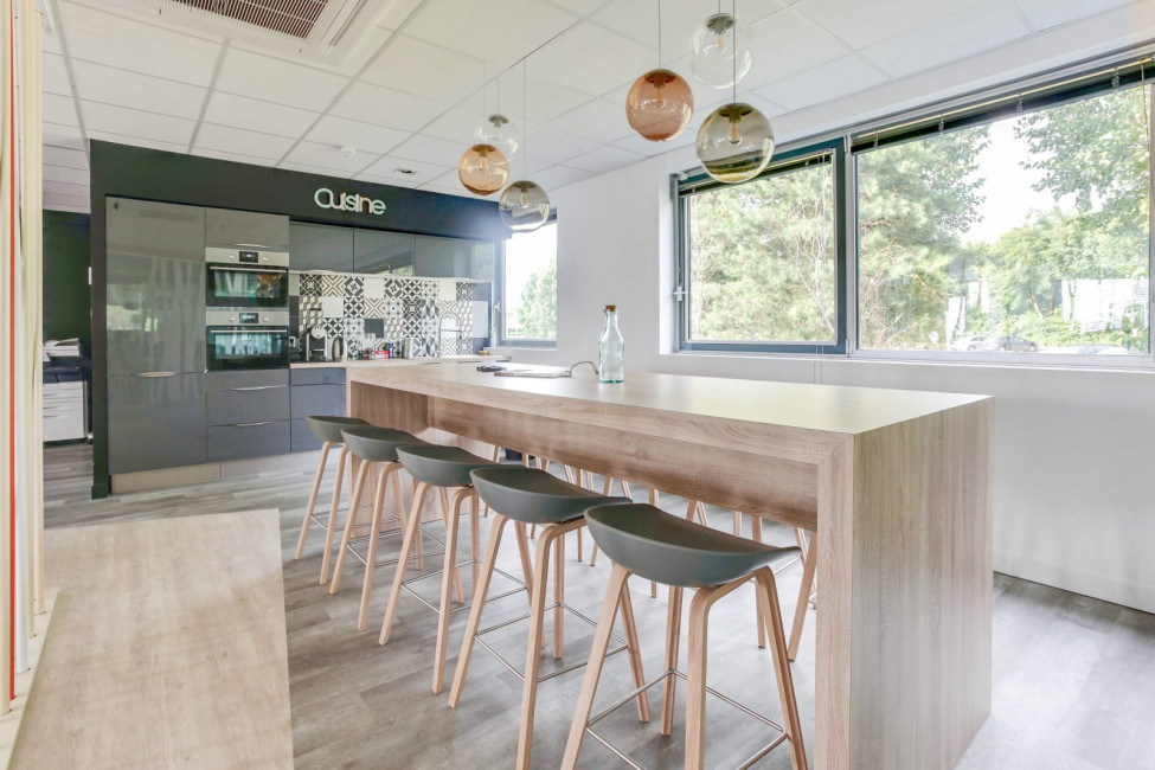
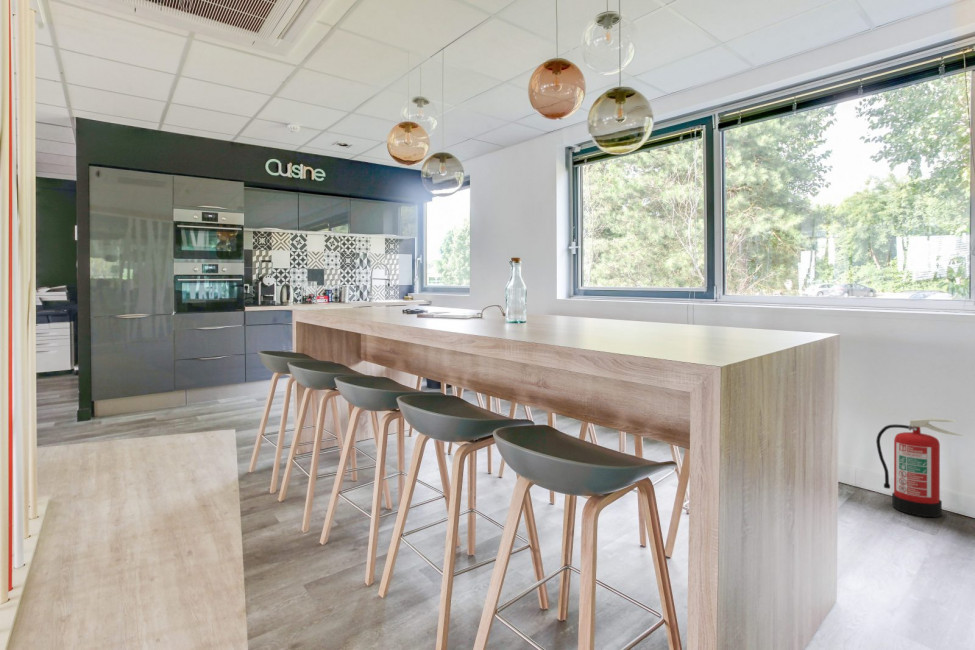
+ fire extinguisher [875,418,963,518]
